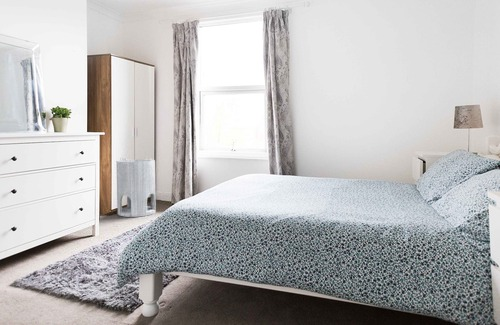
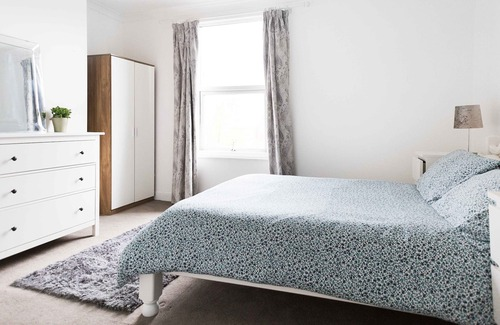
- cylinder [115,156,157,218]
